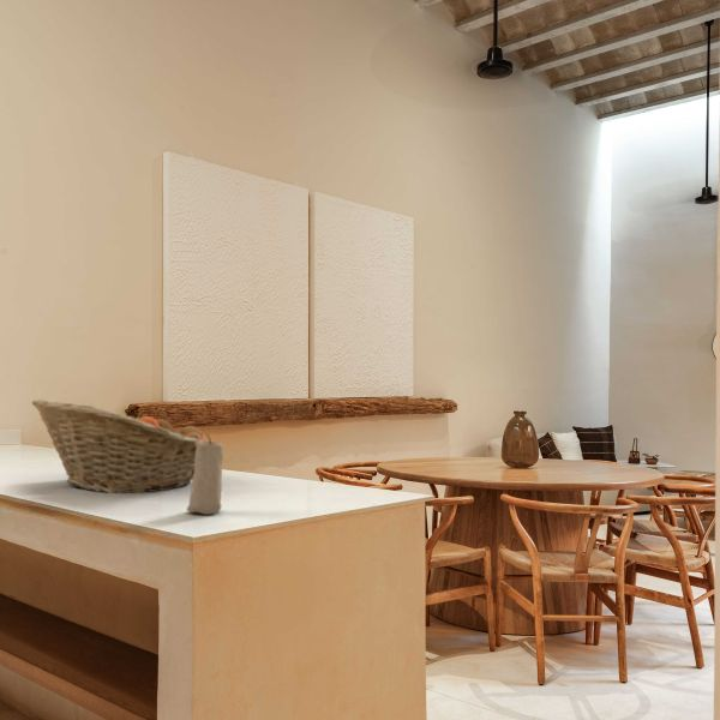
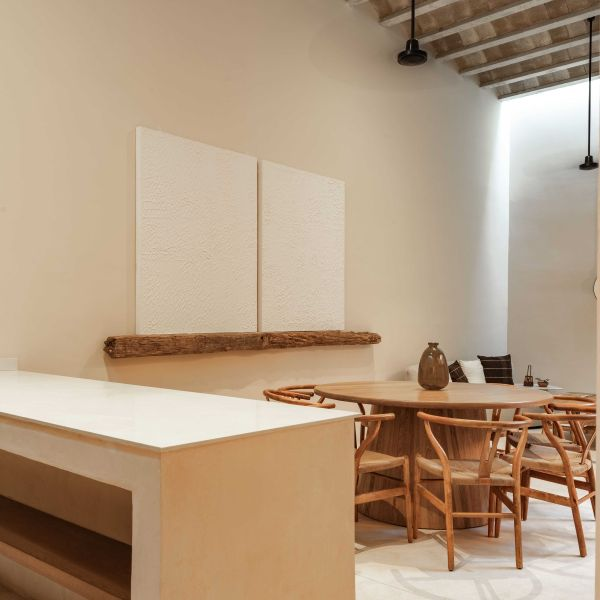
- fruit basket [31,398,204,494]
- candle [185,433,224,516]
